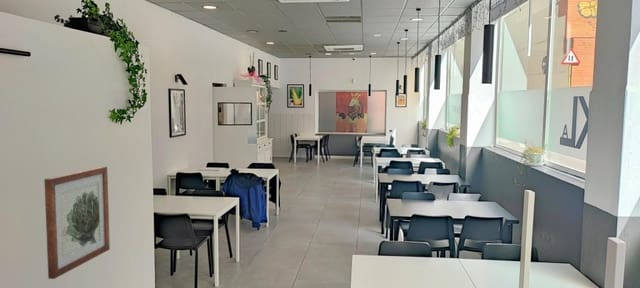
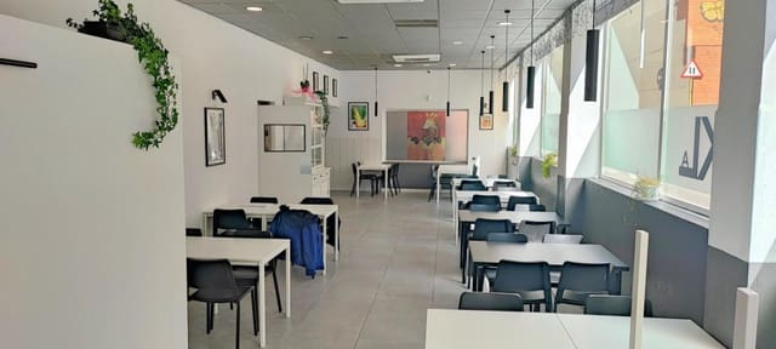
- wall art [43,166,111,280]
